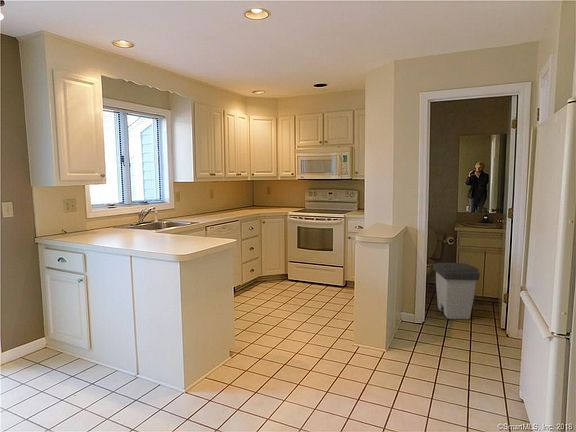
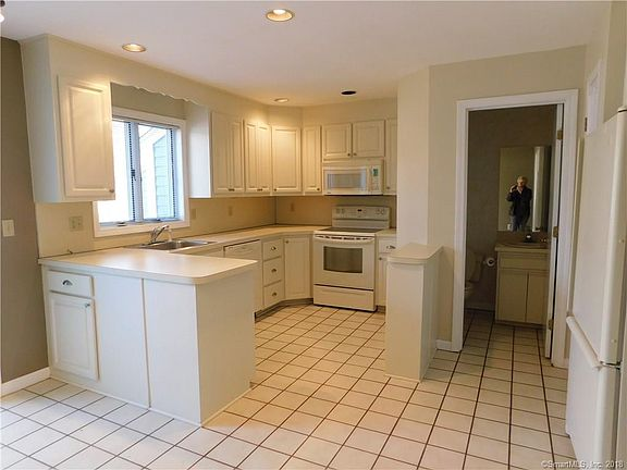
- trash can [432,262,481,320]
